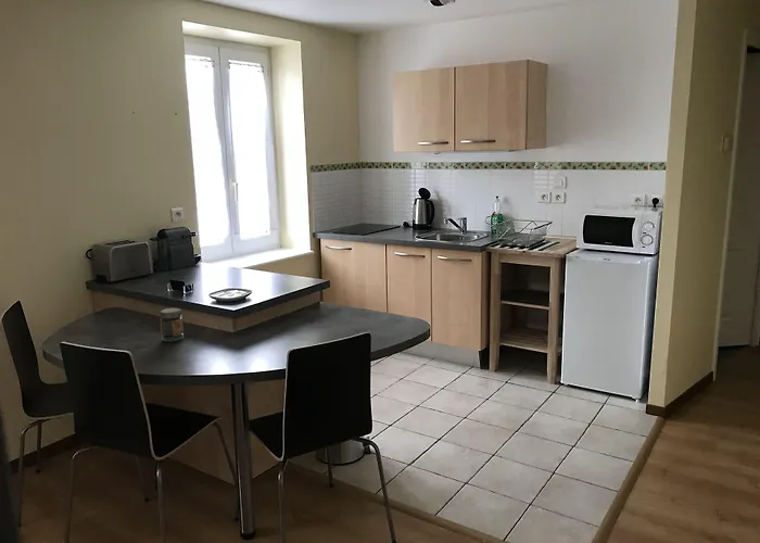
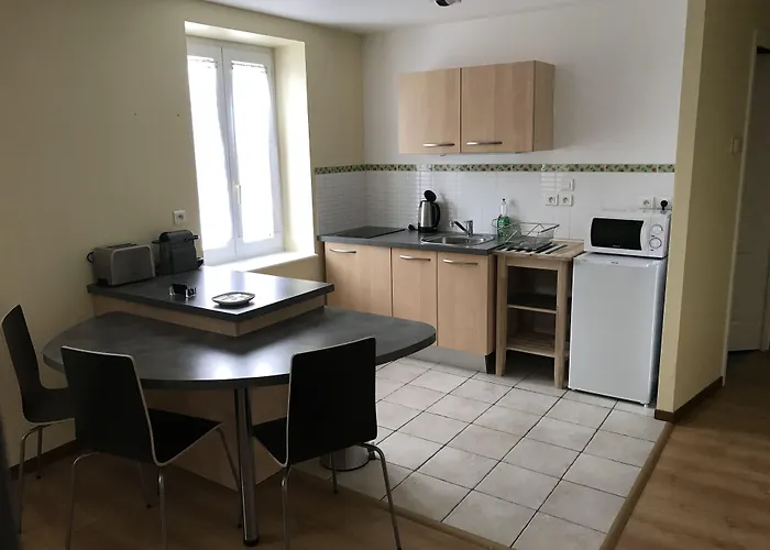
- jar [159,307,185,343]
